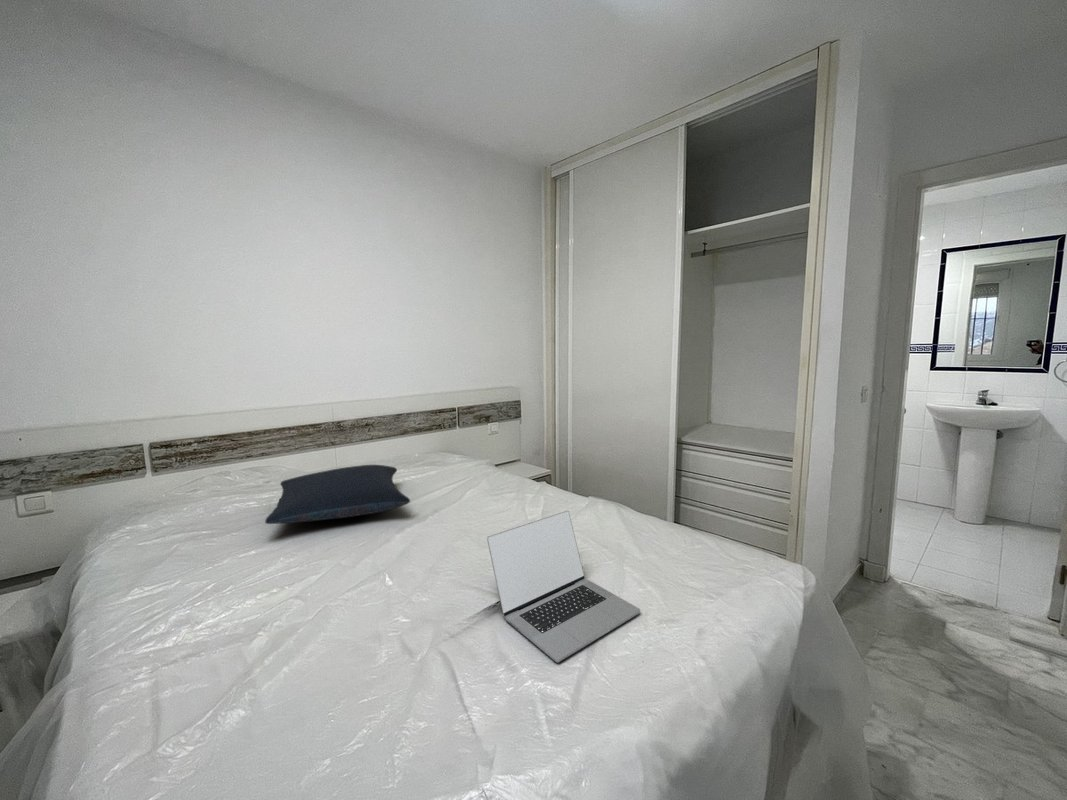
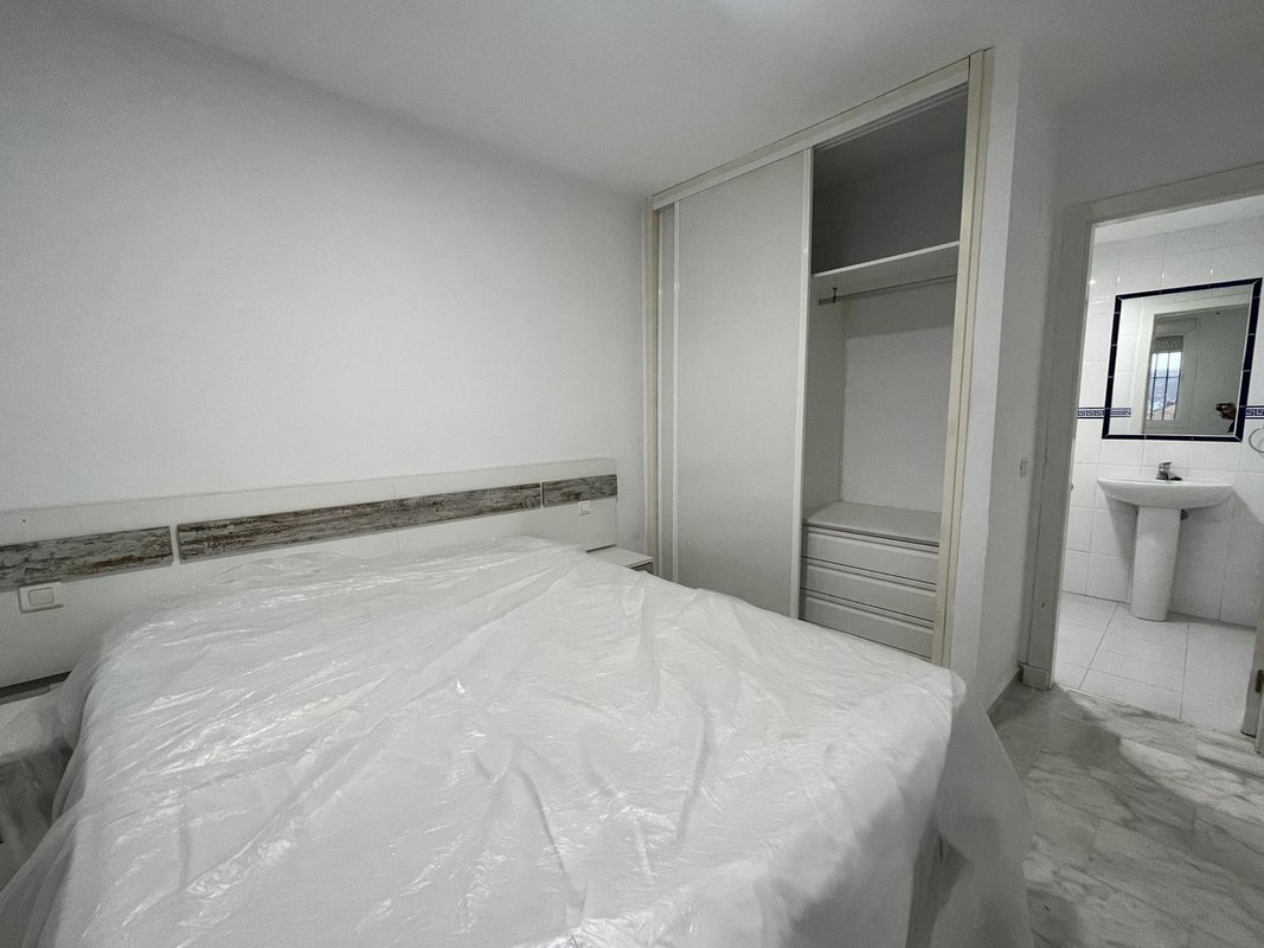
- pillow [264,464,411,525]
- laptop [486,510,641,663]
